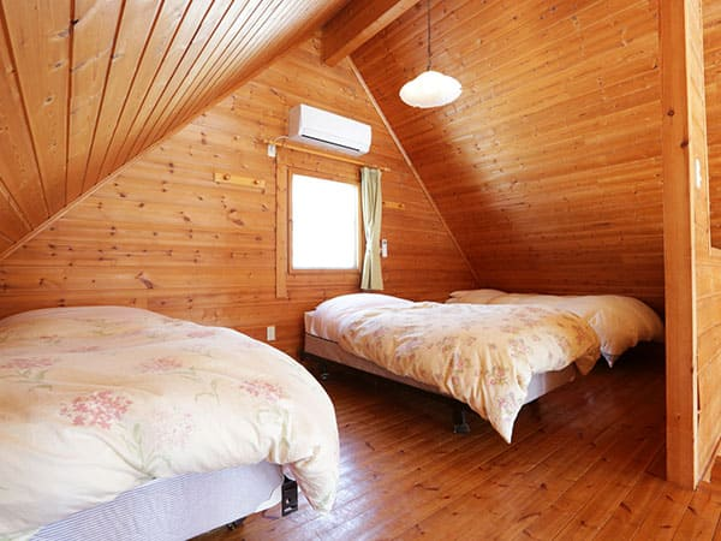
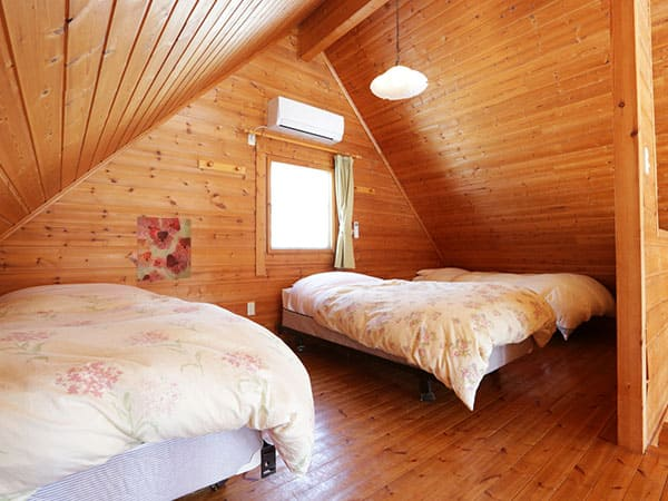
+ wall art [136,216,193,282]
